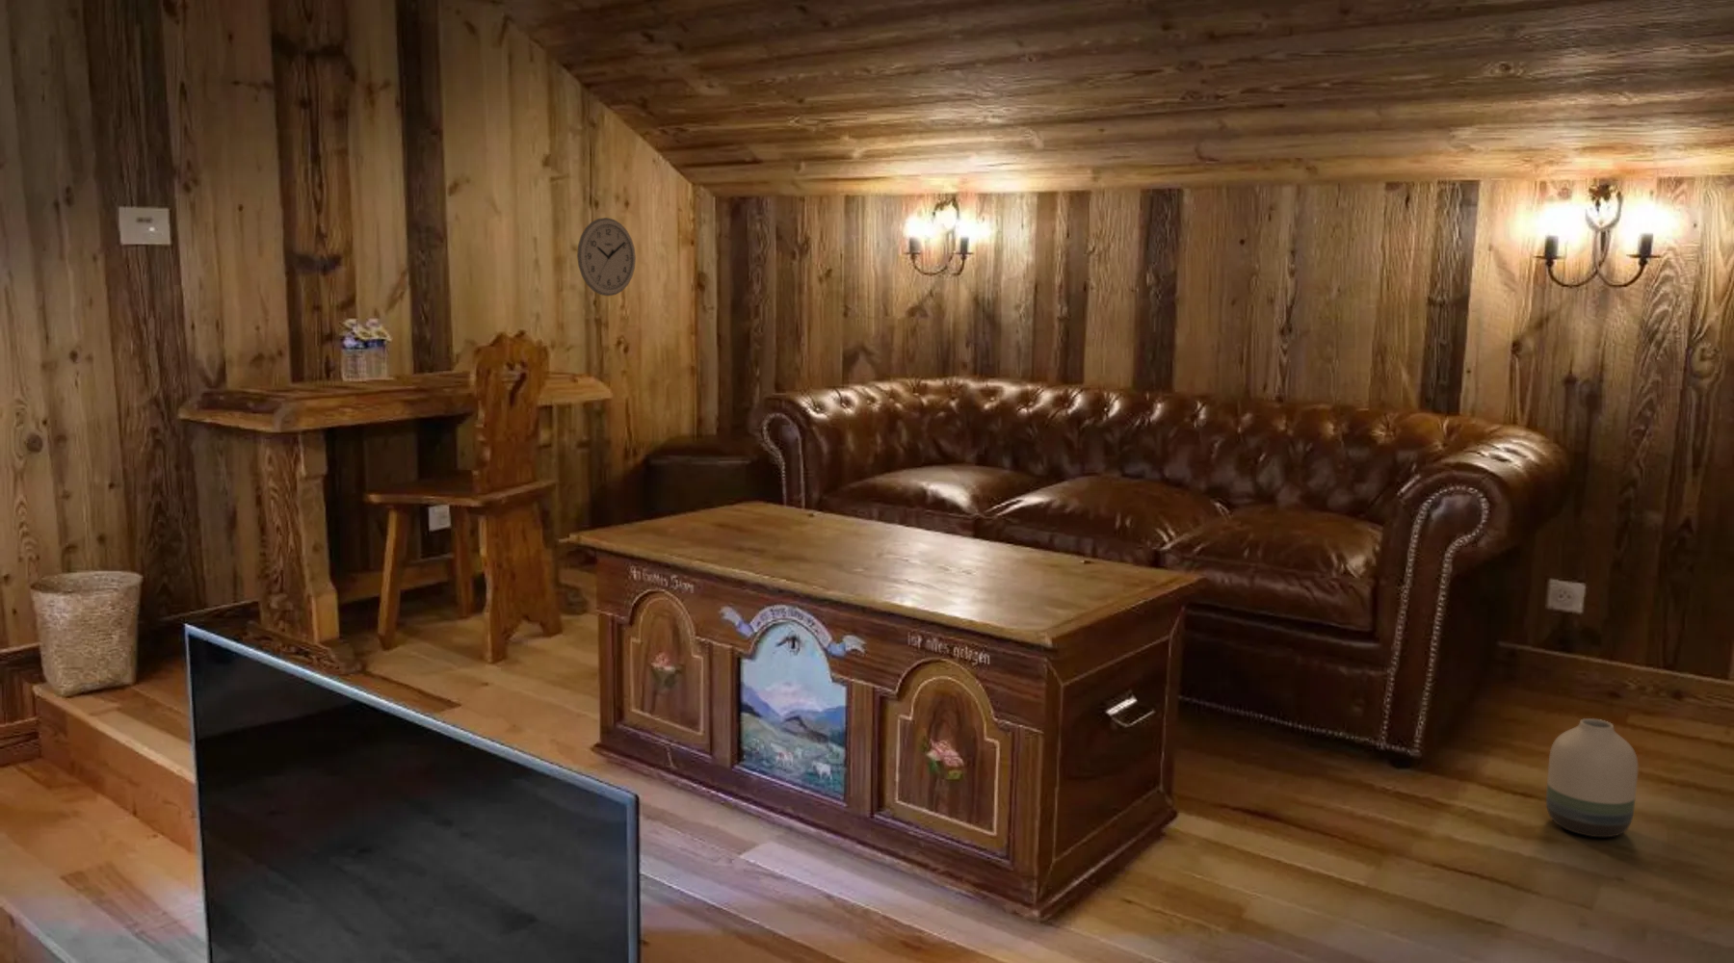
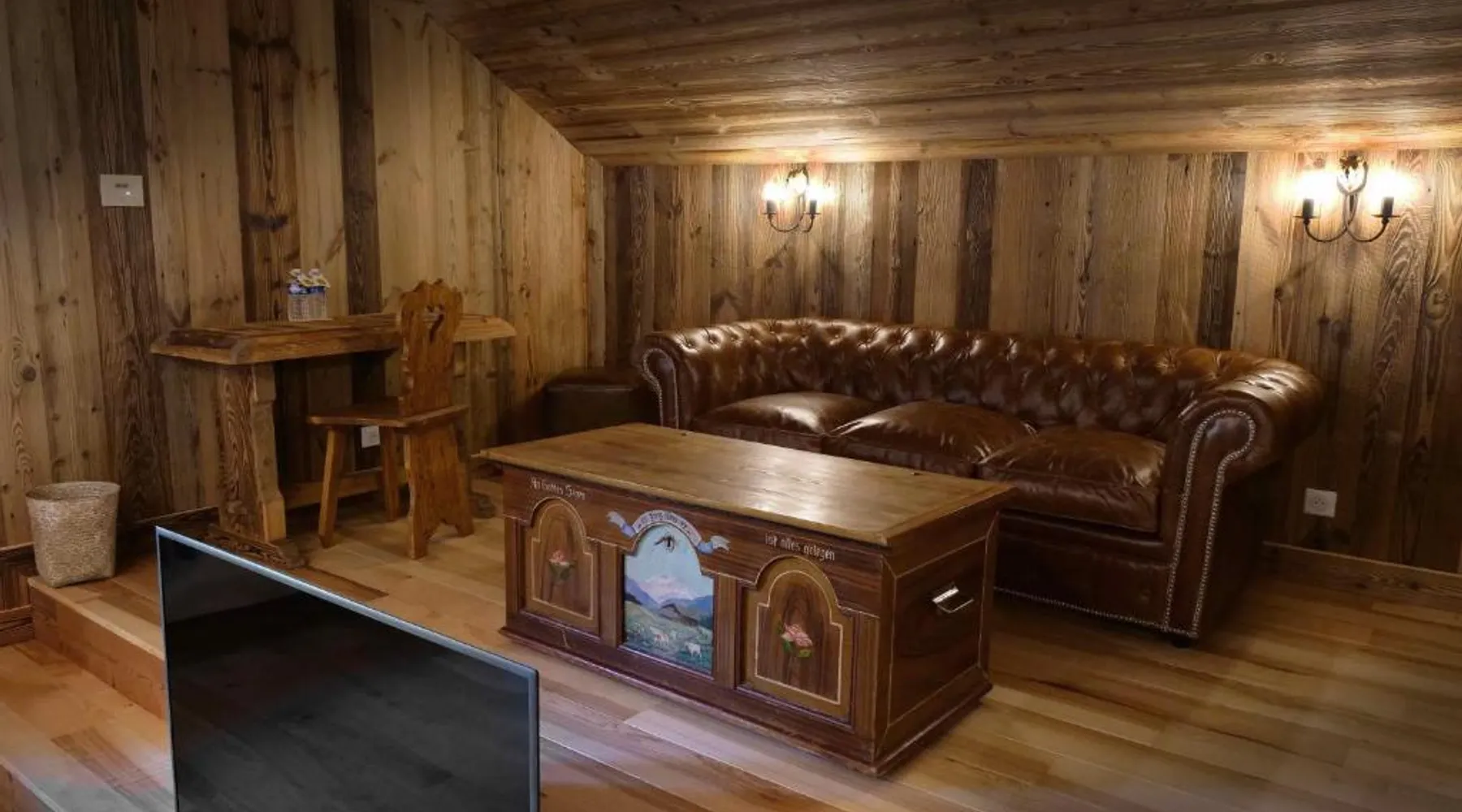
- wall clock [576,217,637,296]
- vase [1545,718,1639,837]
